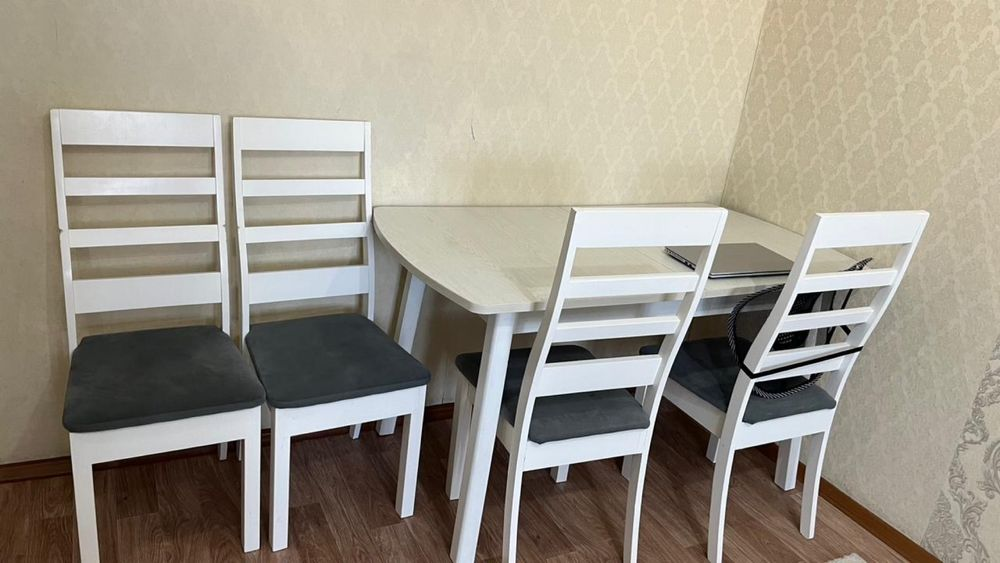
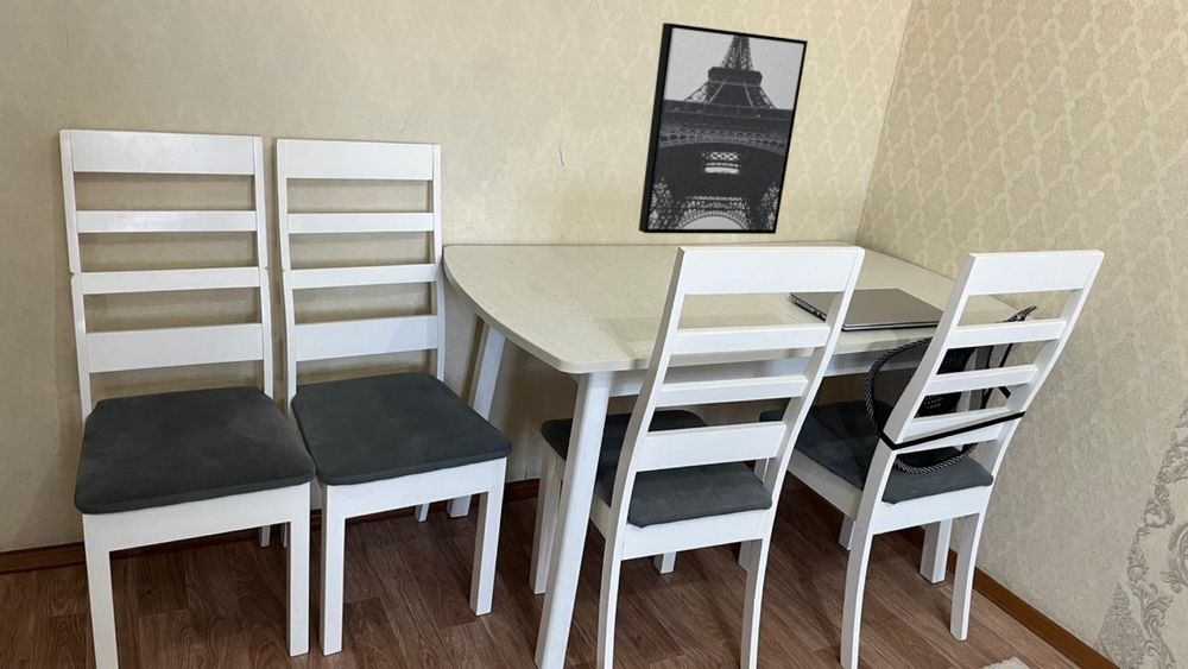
+ wall art [638,21,809,235]
